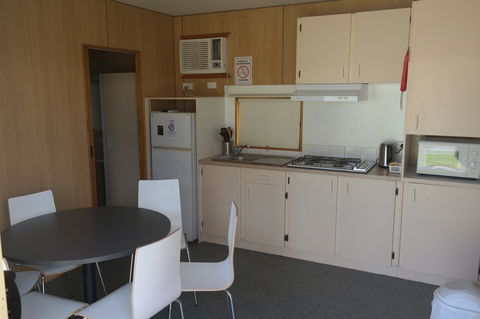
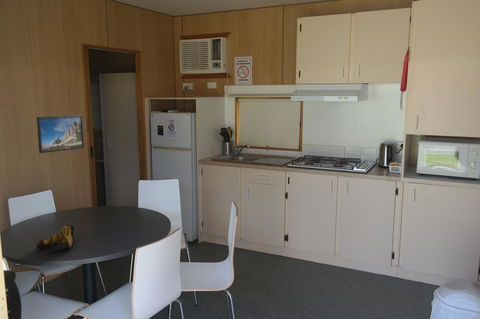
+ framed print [36,114,85,154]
+ banana bunch [35,222,75,250]
